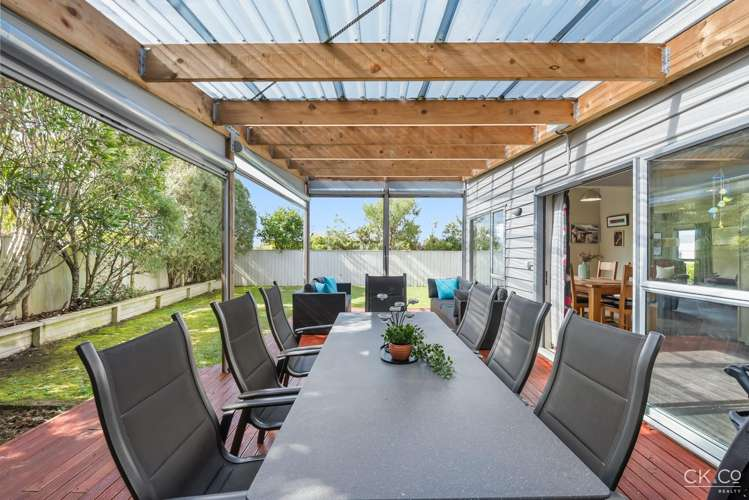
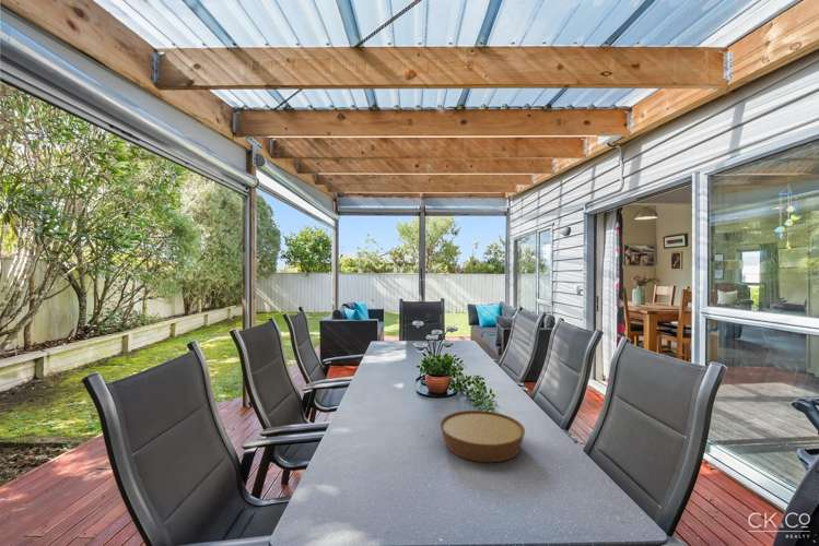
+ bowl [440,410,526,463]
